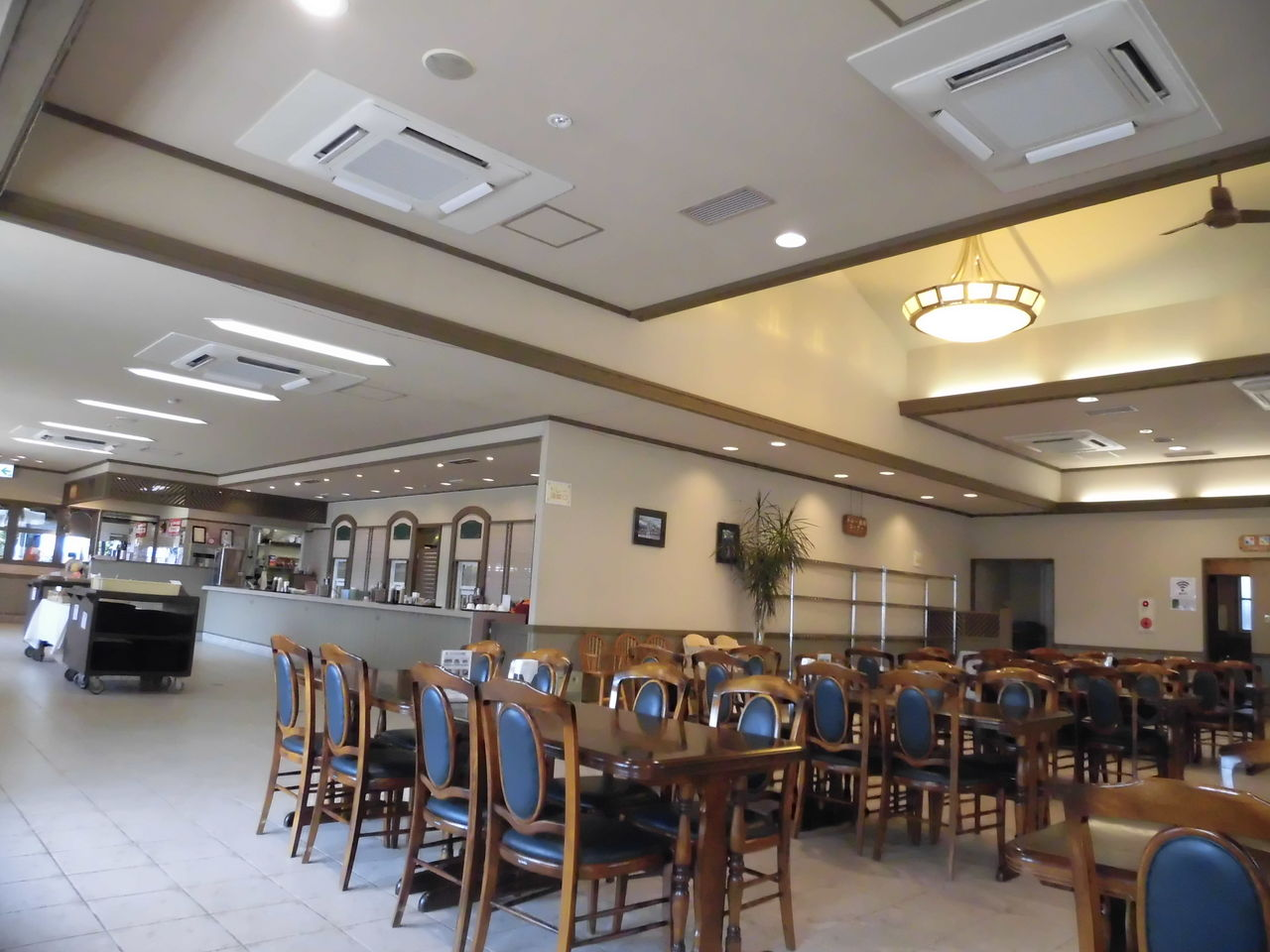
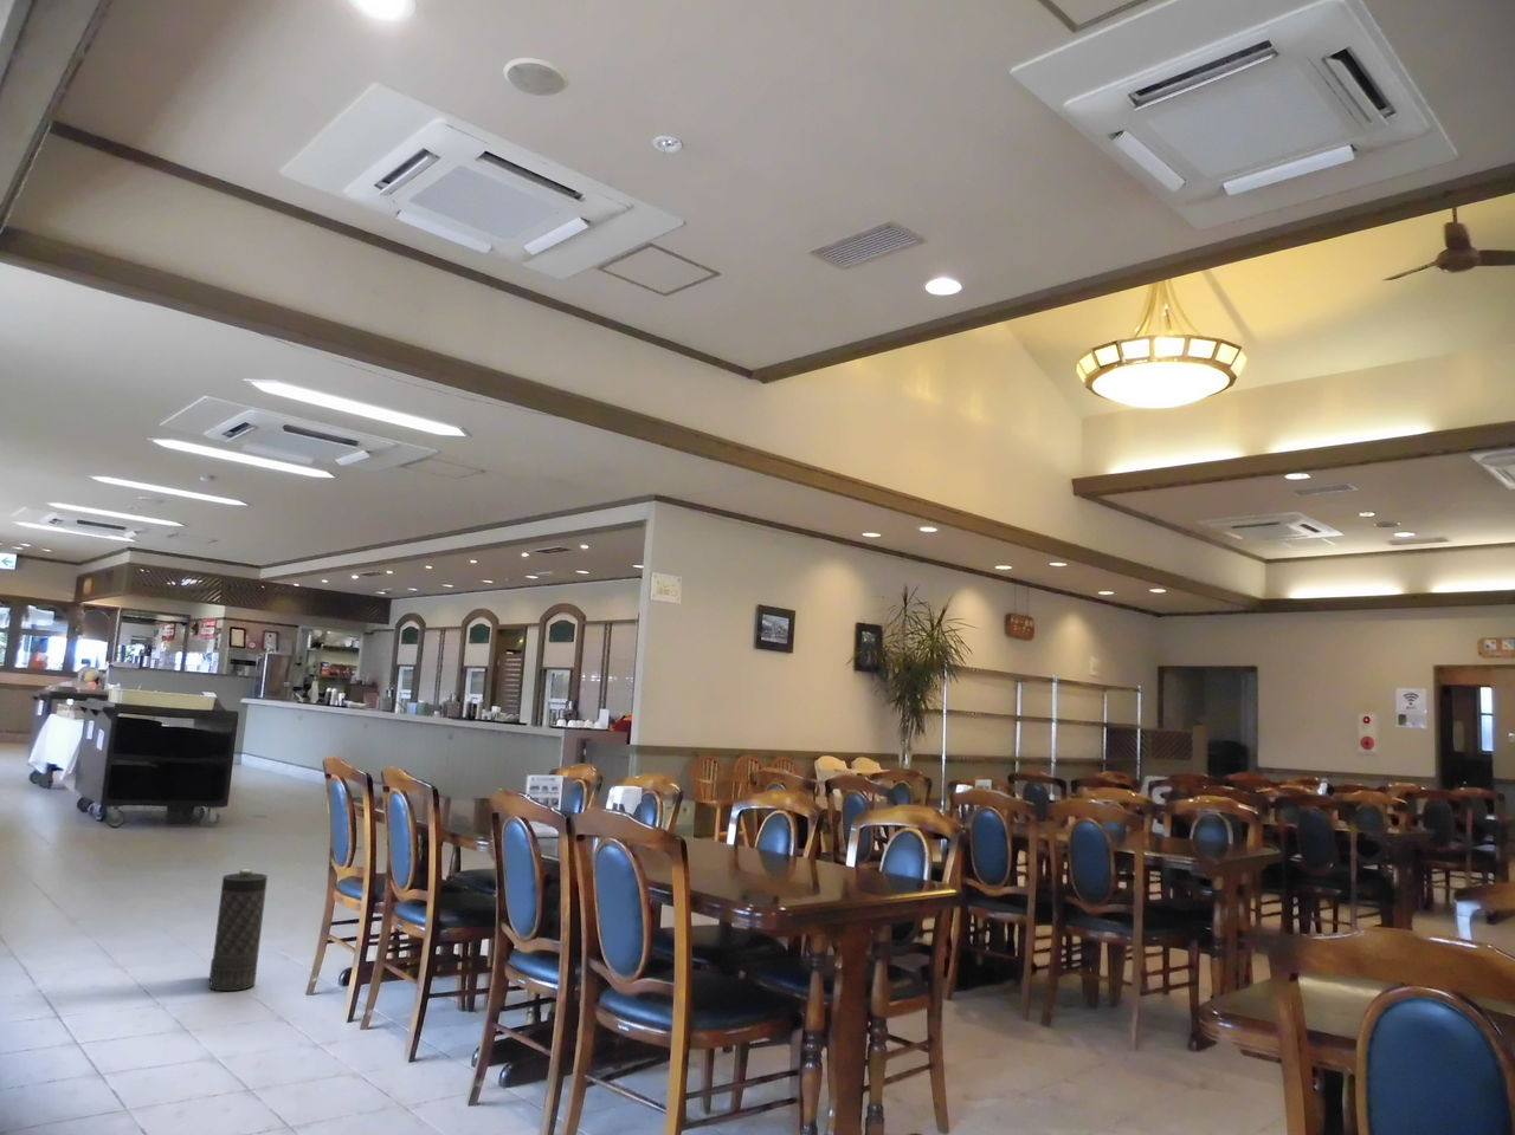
+ canister [209,868,268,992]
